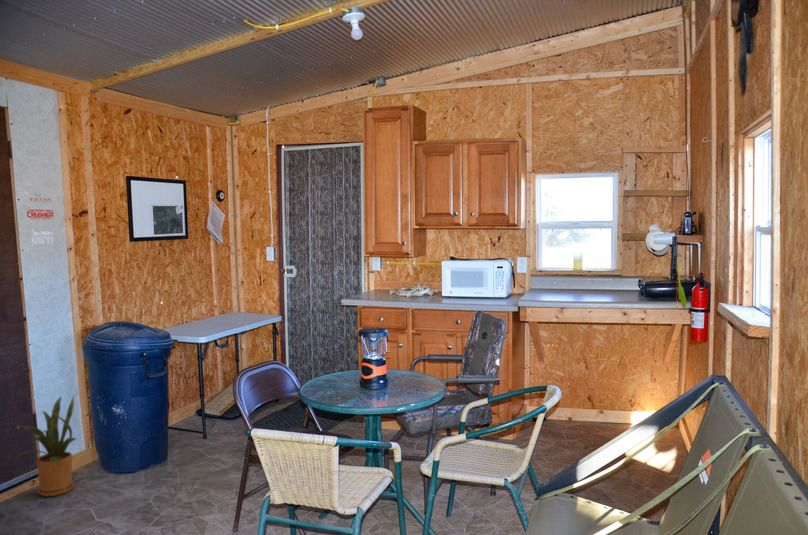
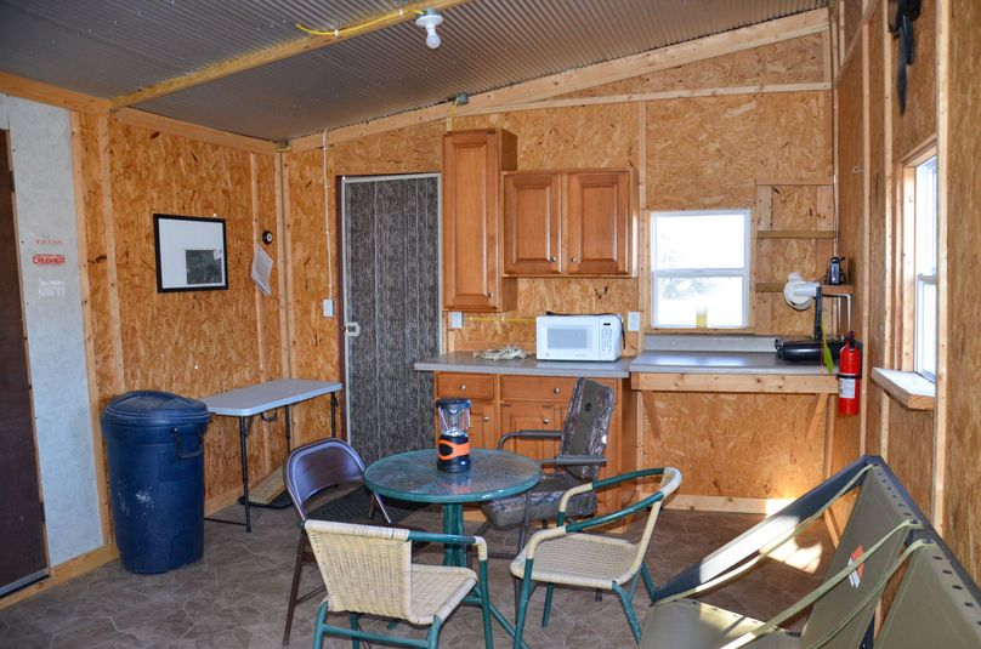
- house plant [17,396,78,497]
